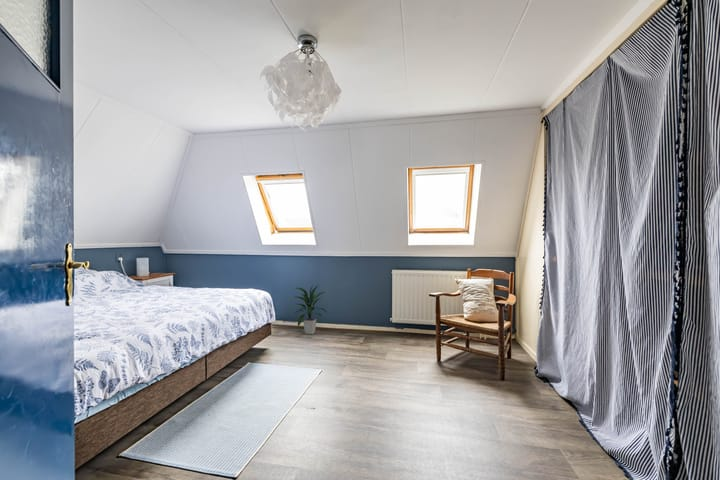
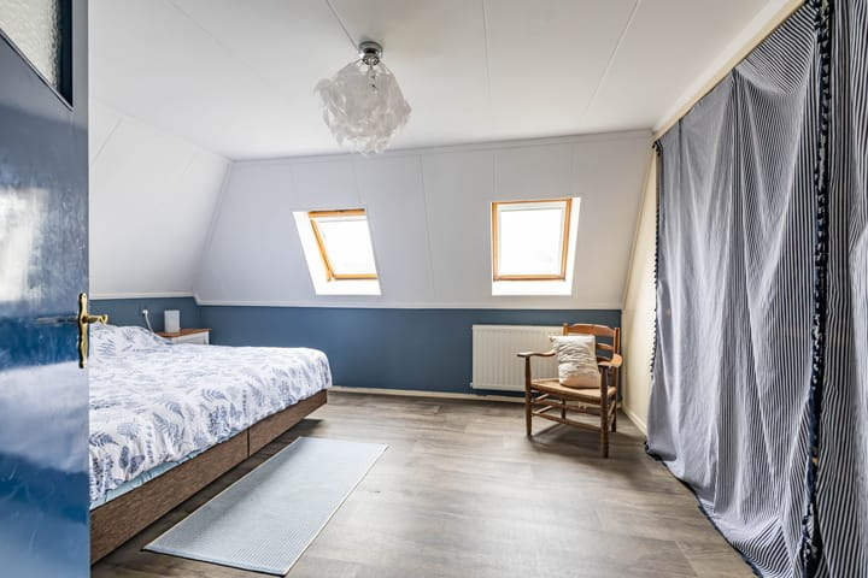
- indoor plant [294,284,329,335]
